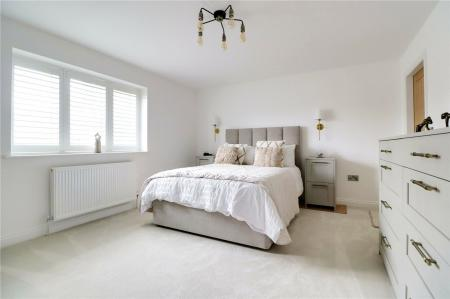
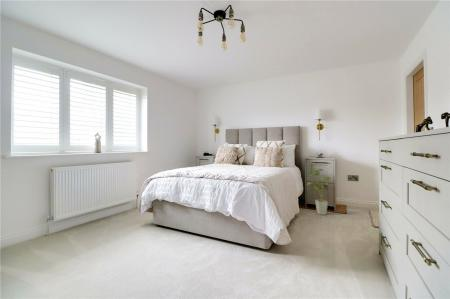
+ house plant [306,168,333,216]
